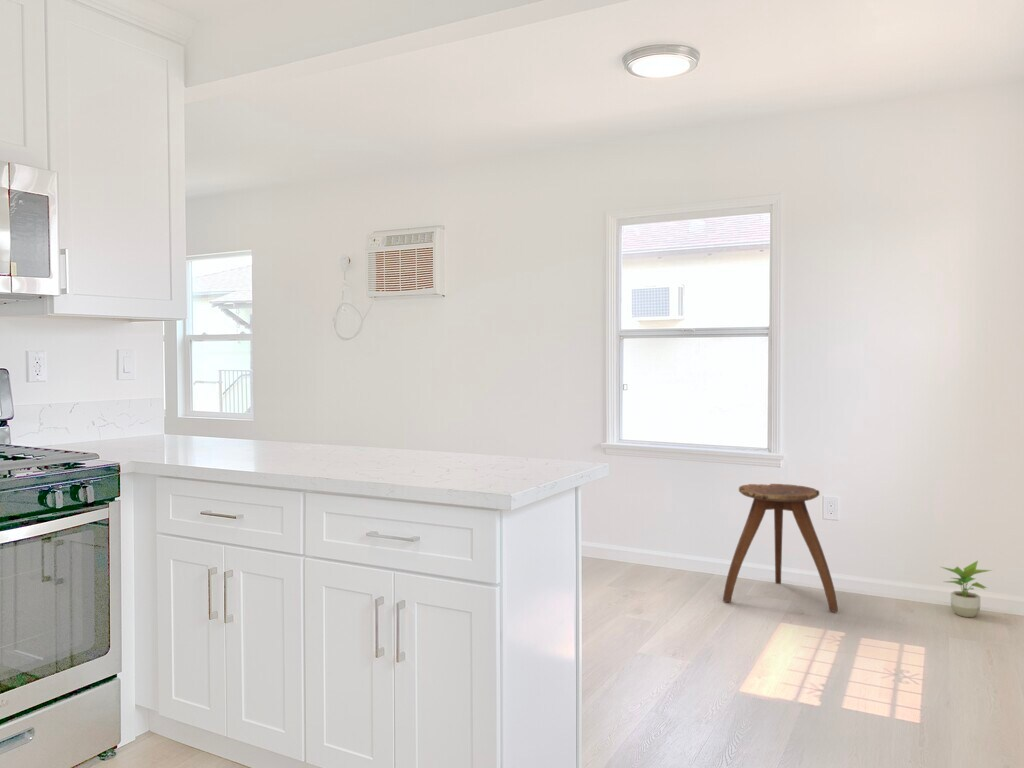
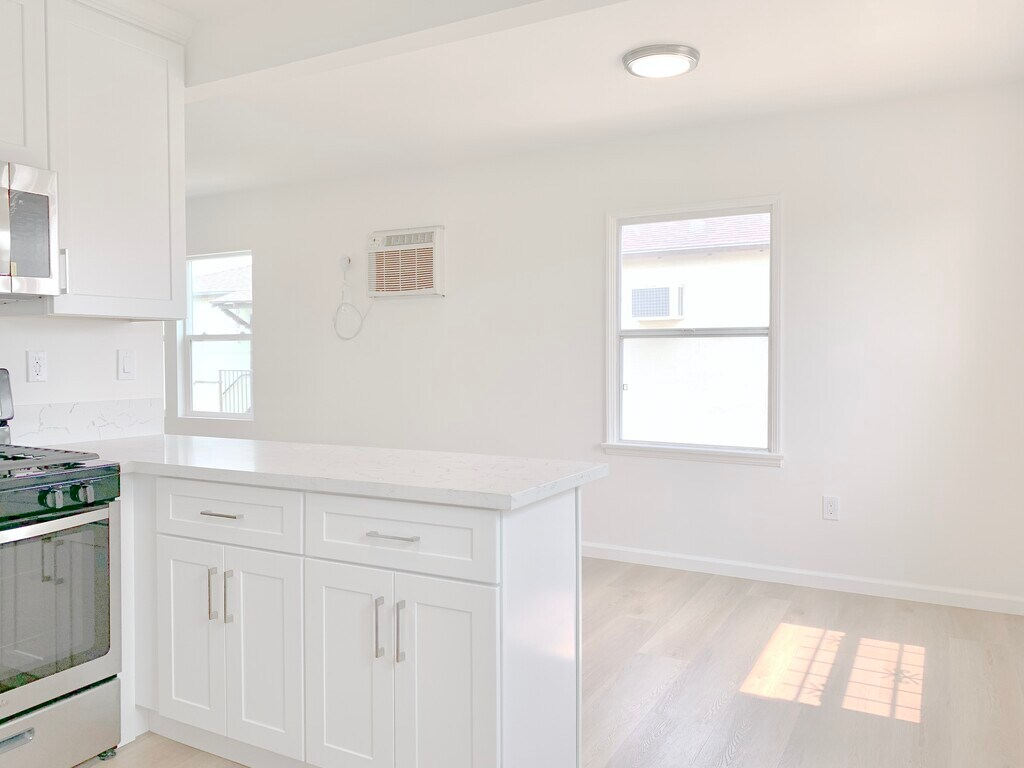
- potted plant [940,560,993,618]
- stool [722,483,839,613]
